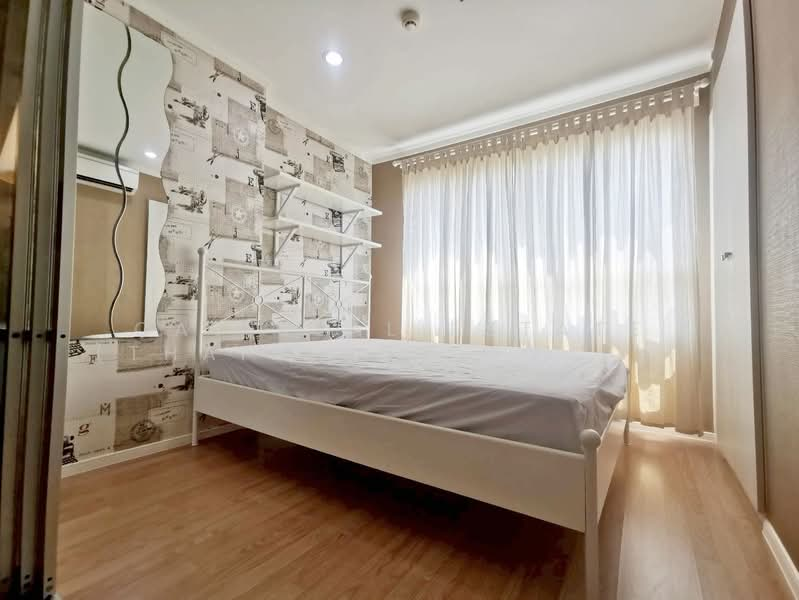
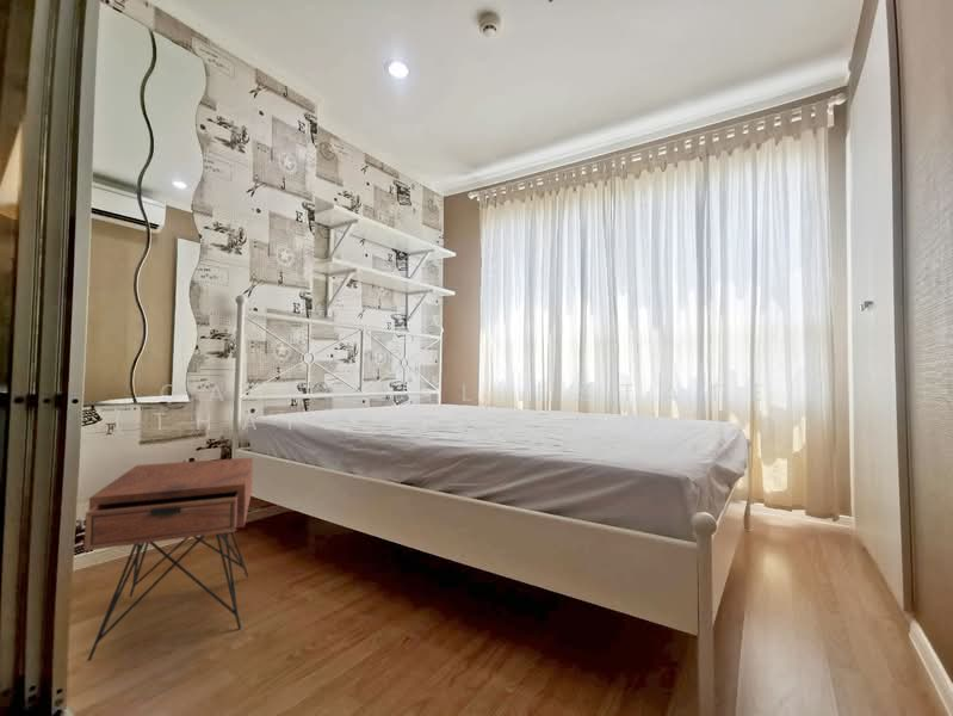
+ nightstand [82,457,254,662]
